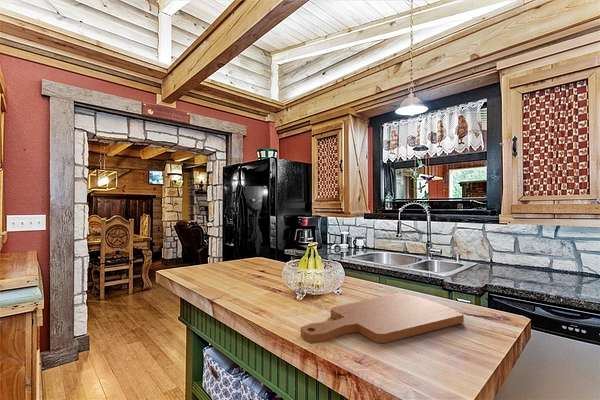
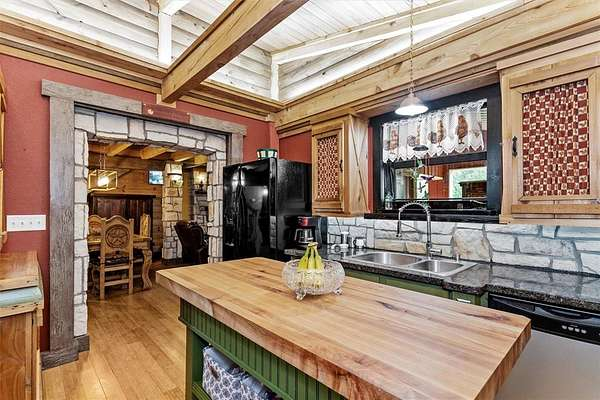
- cutting board [300,292,465,345]
